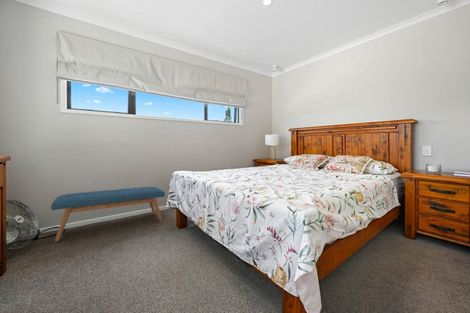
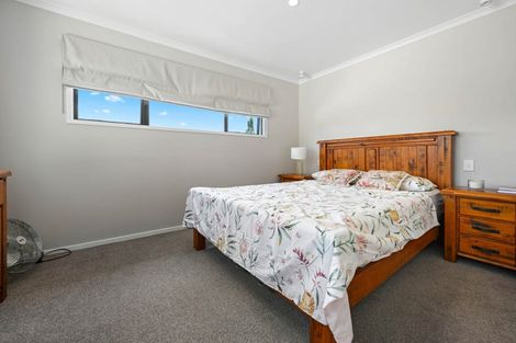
- bench [50,186,166,242]
